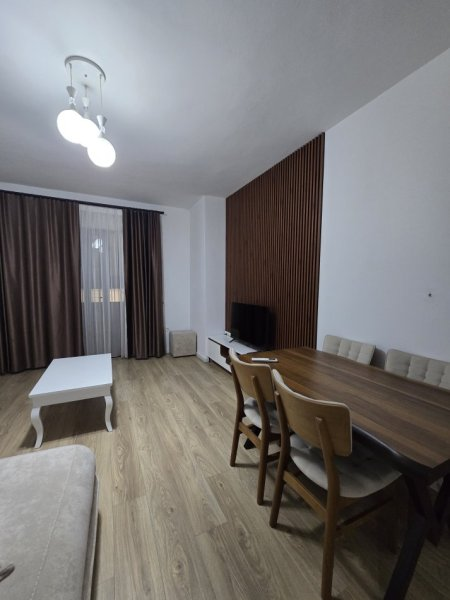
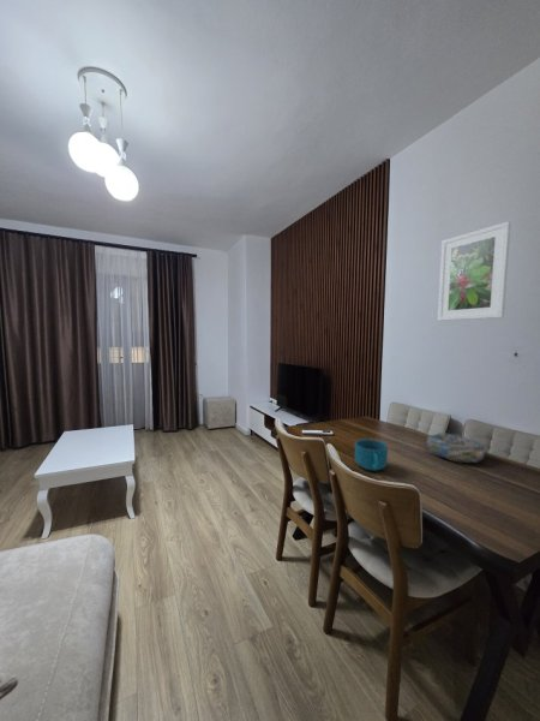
+ decorative bowl [425,431,487,464]
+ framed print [437,220,512,322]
+ cup [354,439,389,472]
